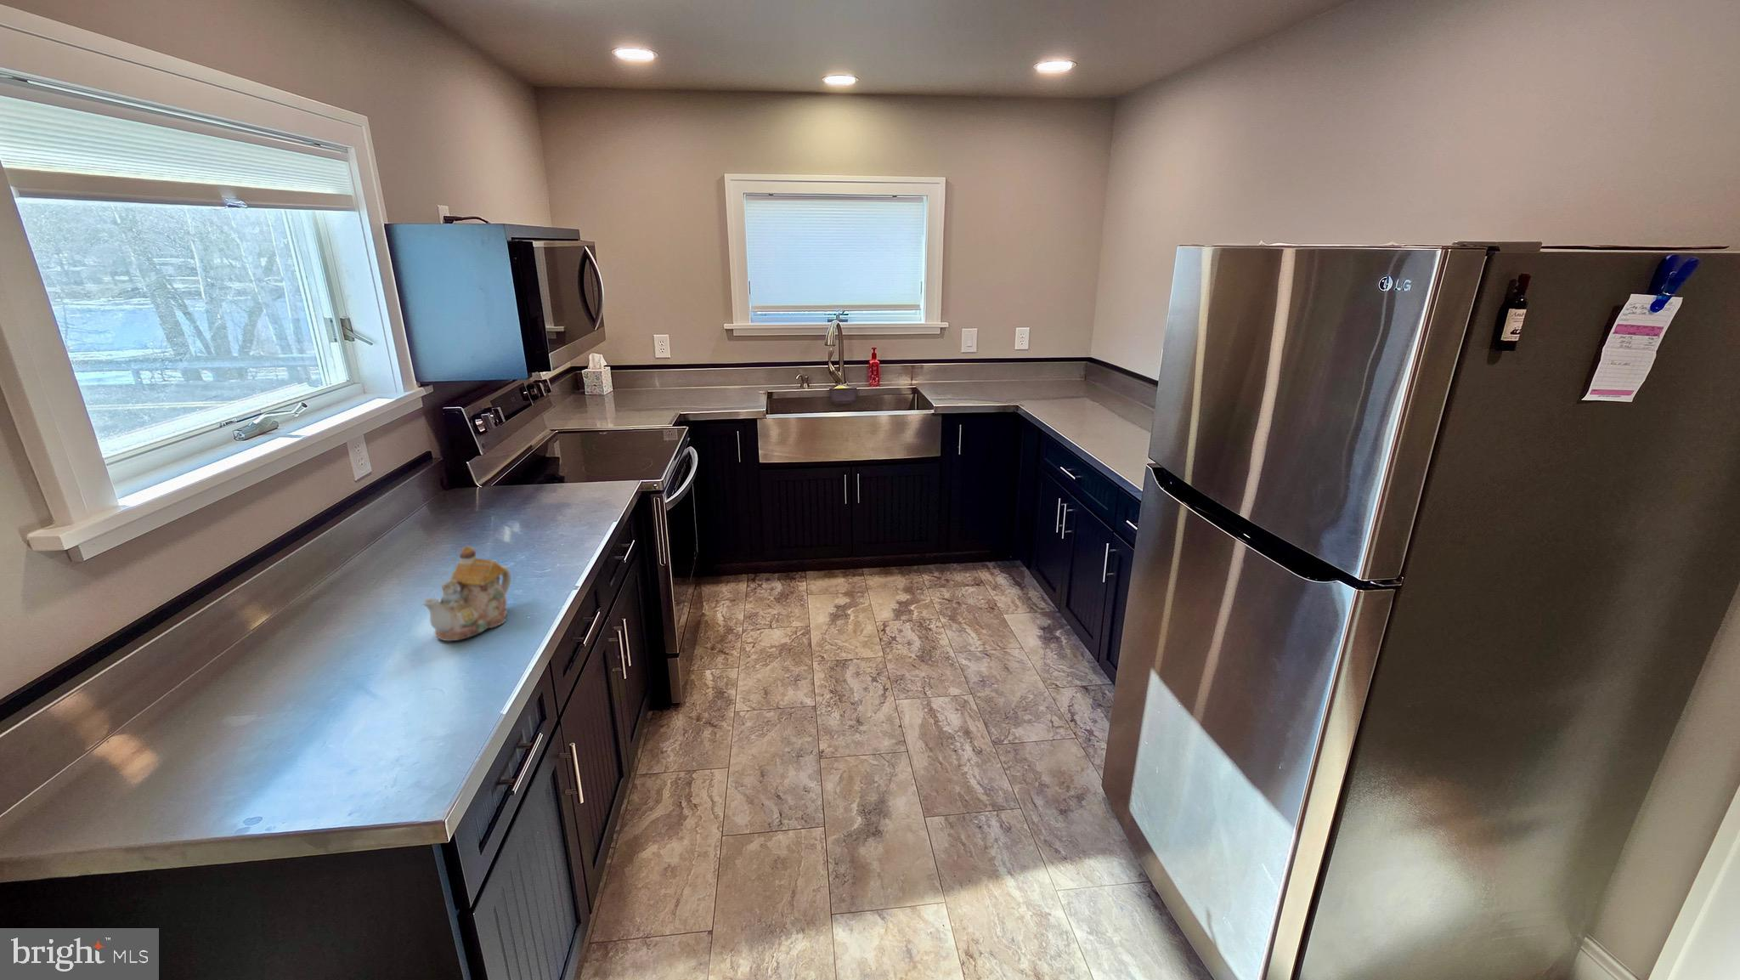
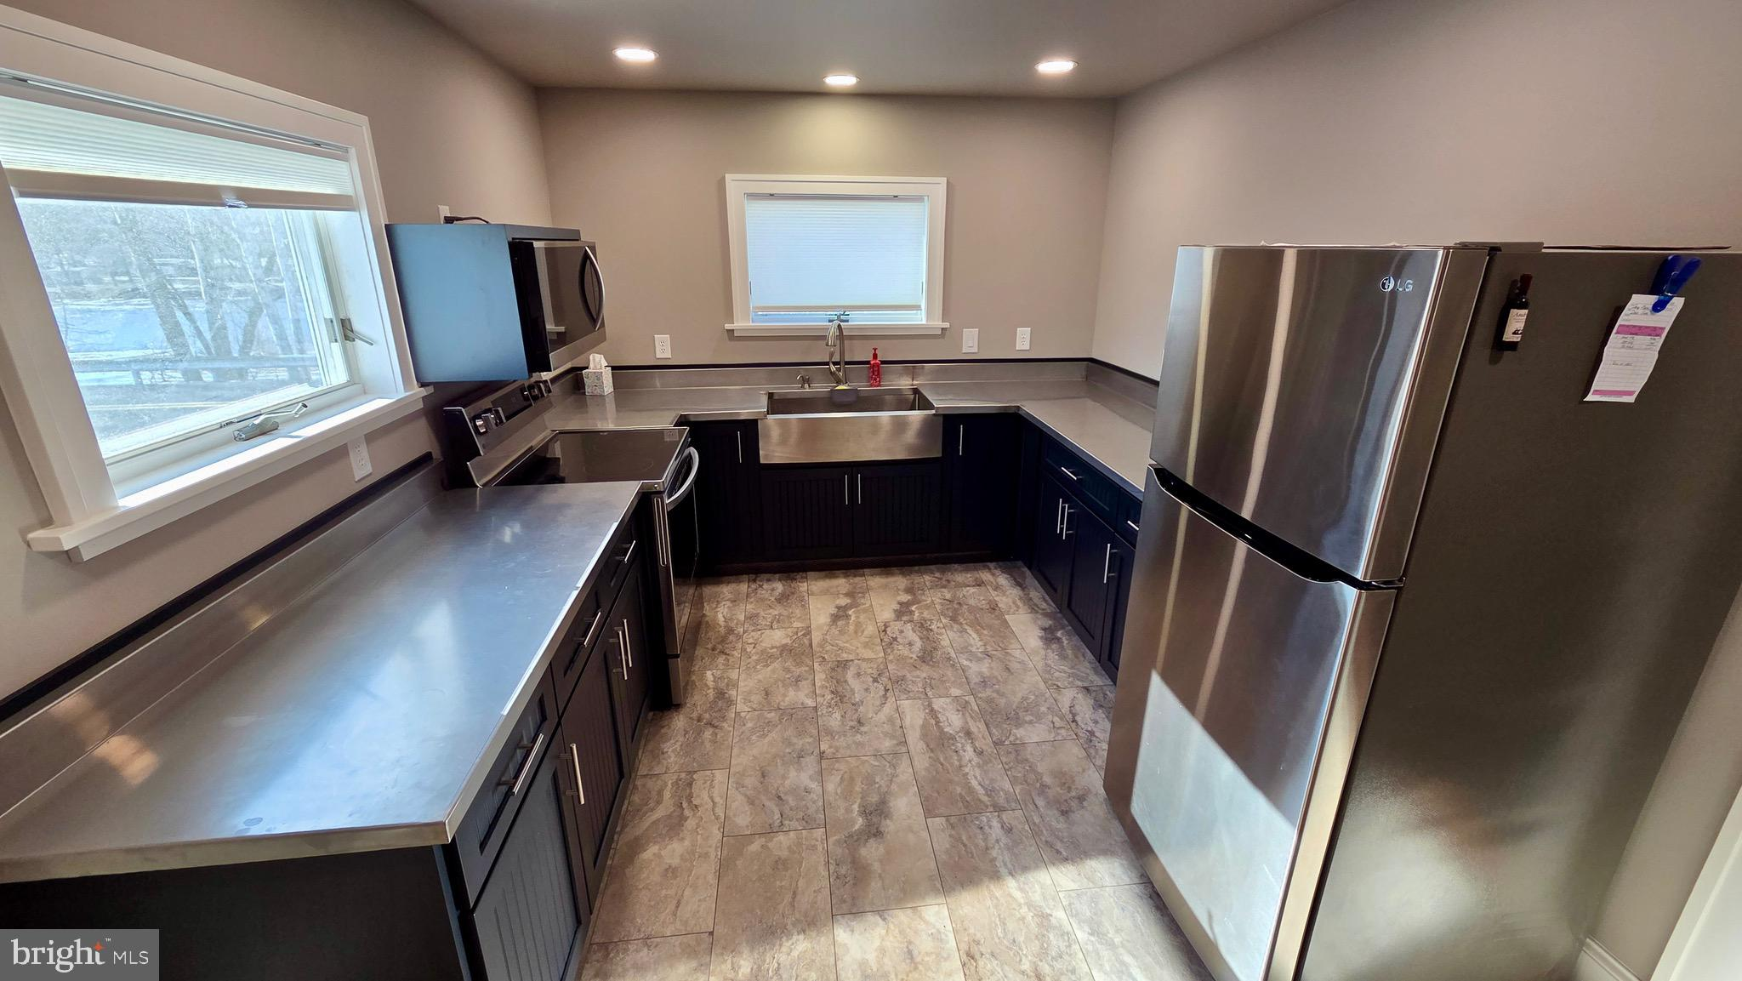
- teapot [422,546,513,642]
